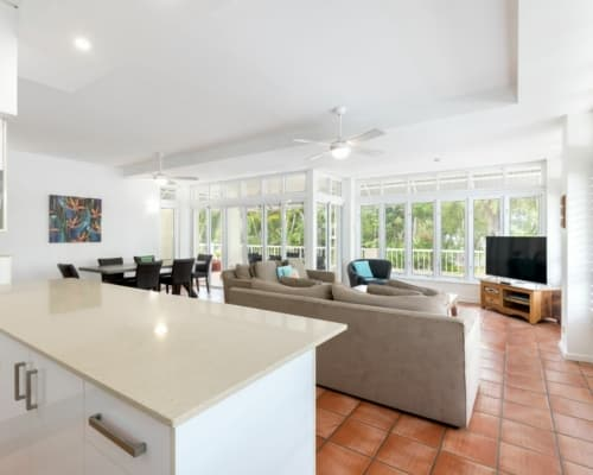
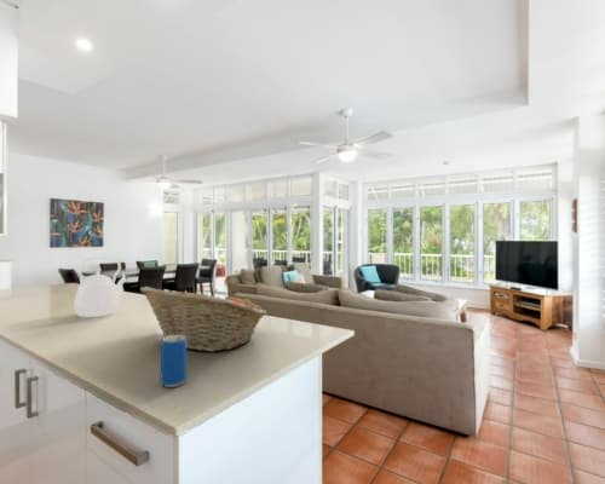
+ kettle [73,255,128,318]
+ beverage can [160,335,188,388]
+ fruit basket [139,286,267,353]
